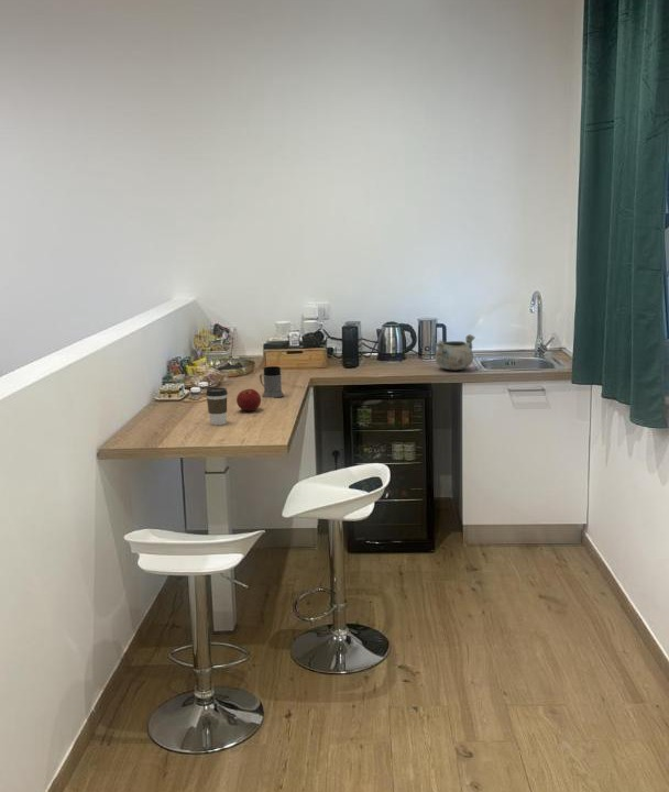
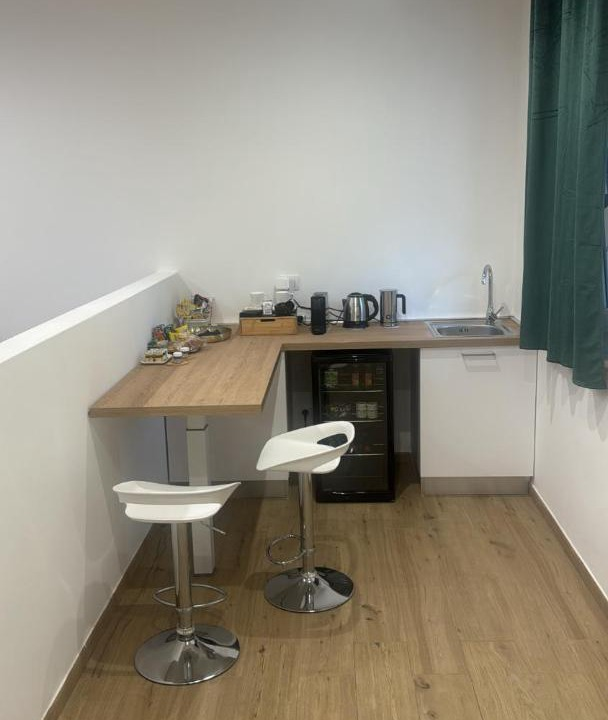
- decorative bowl [434,333,476,371]
- coffee cup [205,386,229,426]
- apple [235,388,262,413]
- mug [259,365,285,399]
